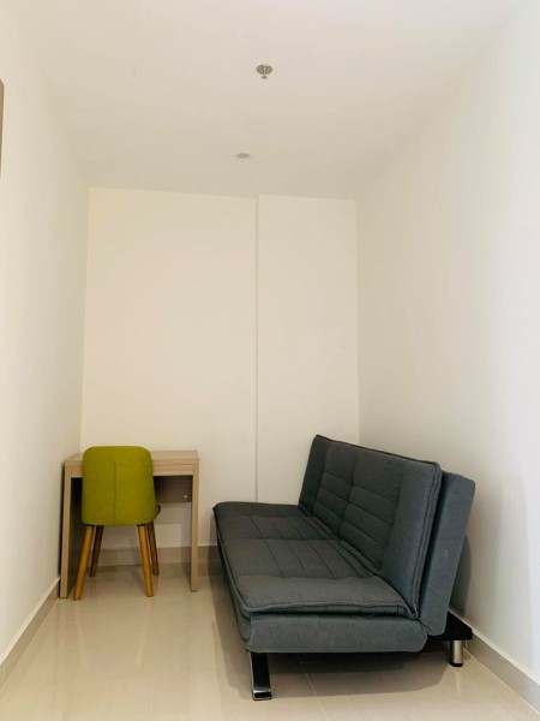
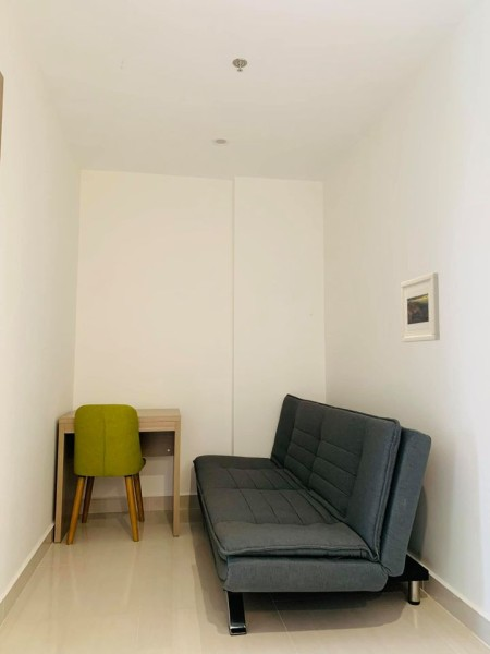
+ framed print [400,271,441,343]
